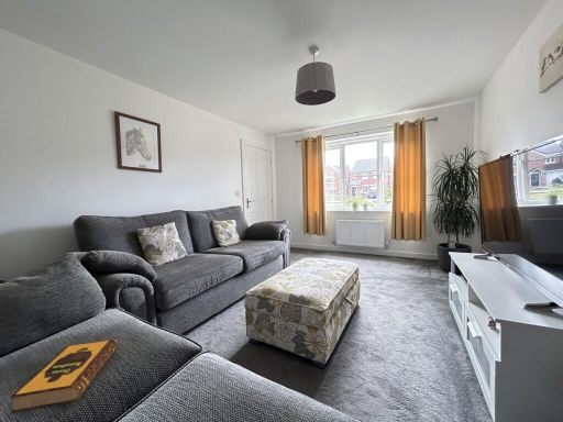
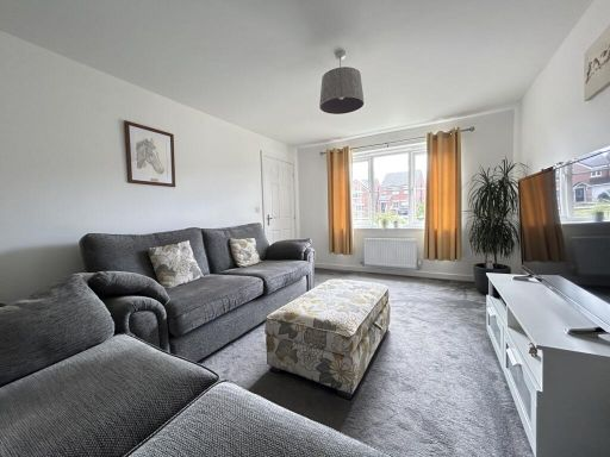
- hardback book [9,338,119,414]
